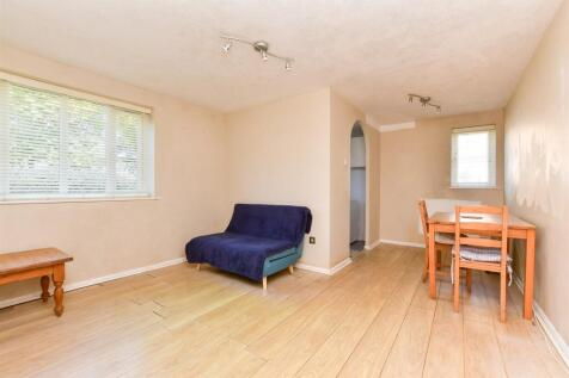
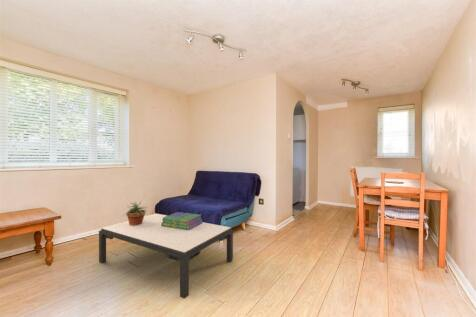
+ stack of books [161,211,204,230]
+ potted plant [123,199,149,225]
+ coffee table [98,213,234,300]
